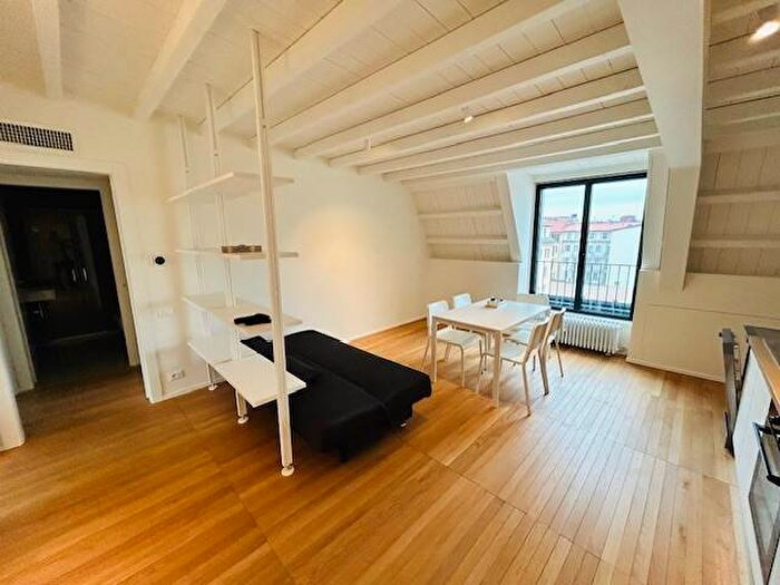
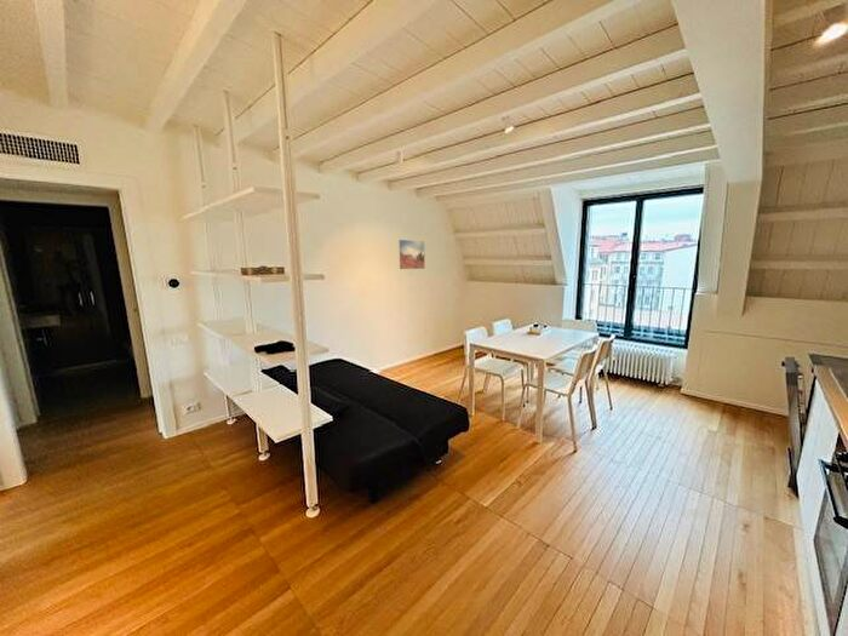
+ wall art [397,239,426,270]
